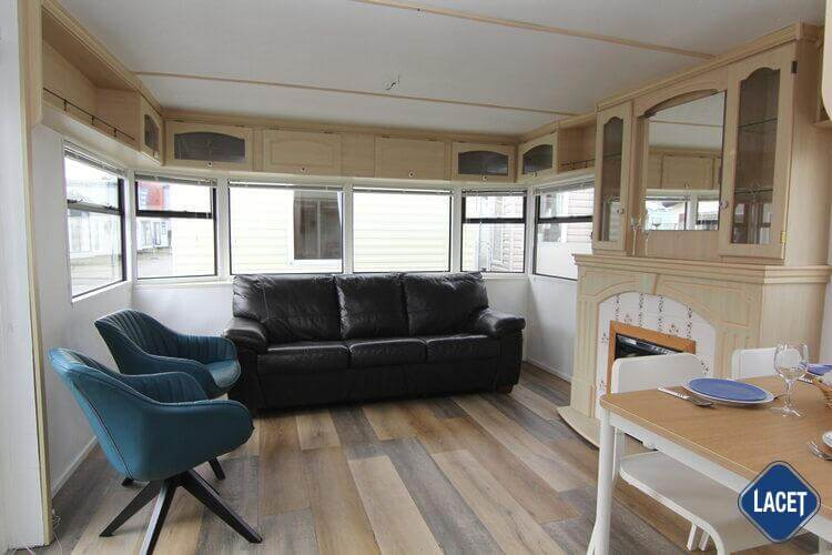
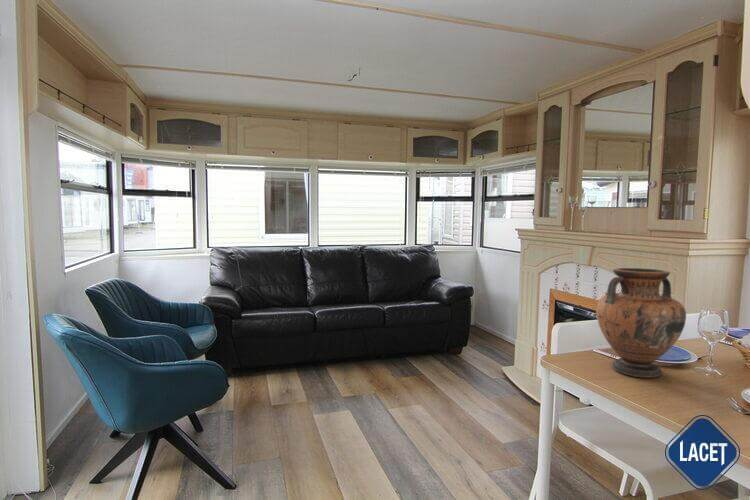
+ vase [595,267,687,379]
